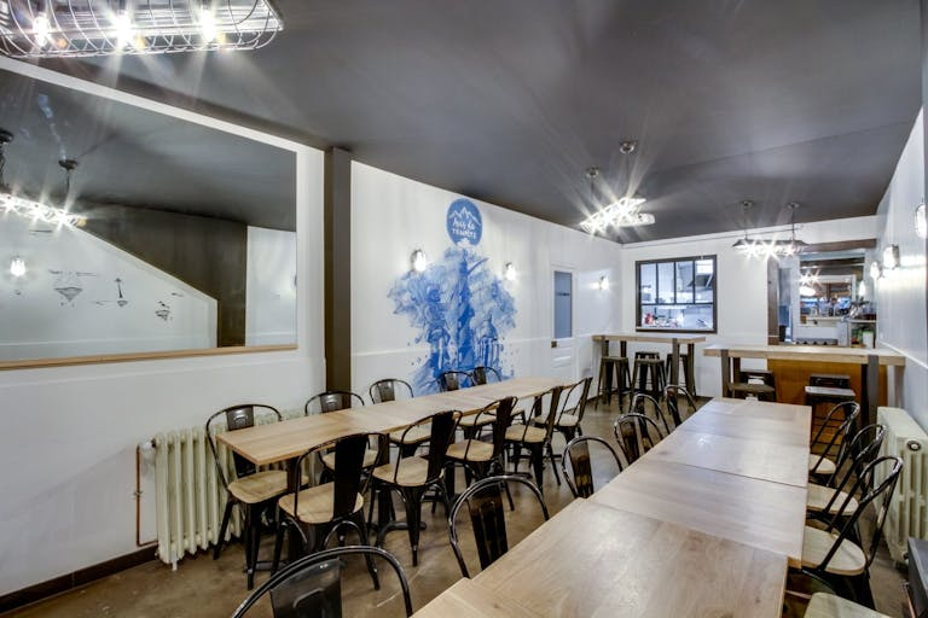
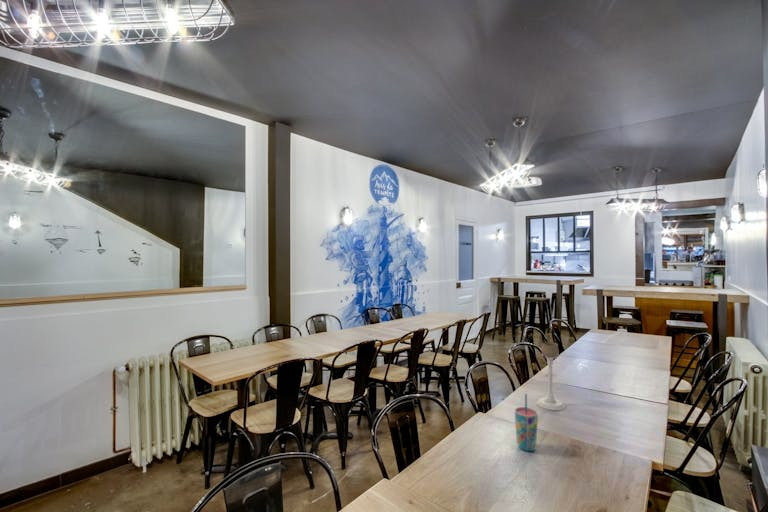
+ candle holder [536,341,566,411]
+ cup [514,393,539,452]
